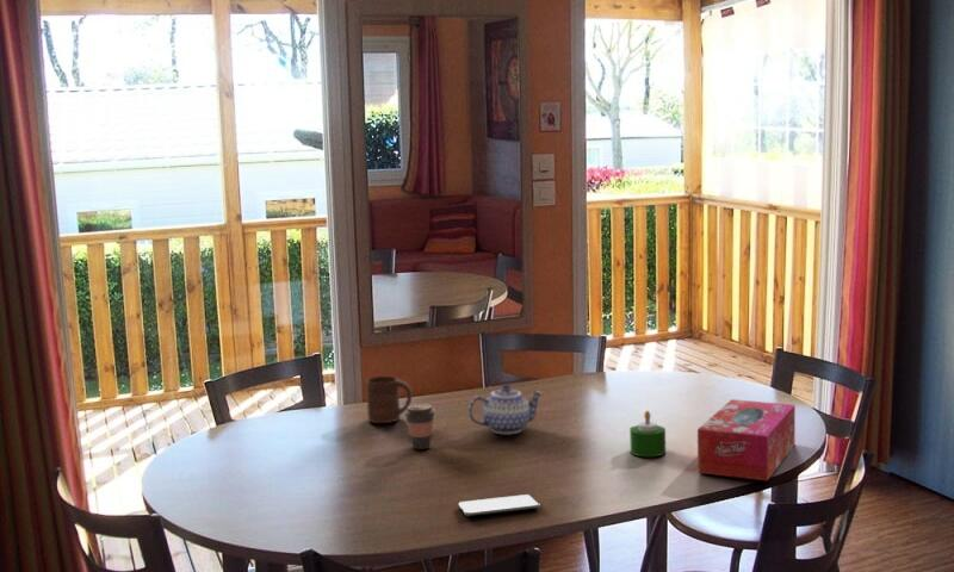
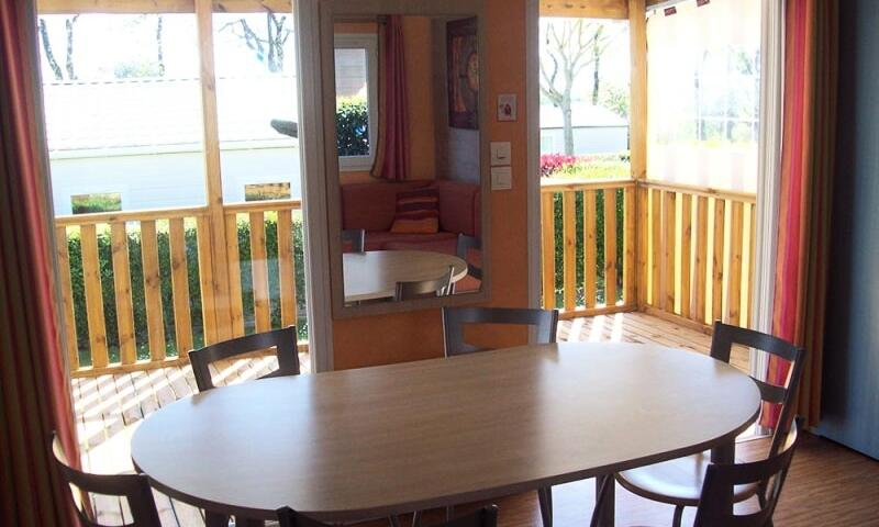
- coffee cup [403,403,436,450]
- cup [365,375,414,424]
- tissue box [696,398,797,481]
- smartphone [457,493,541,517]
- teapot [467,384,544,435]
- candle [628,410,667,458]
